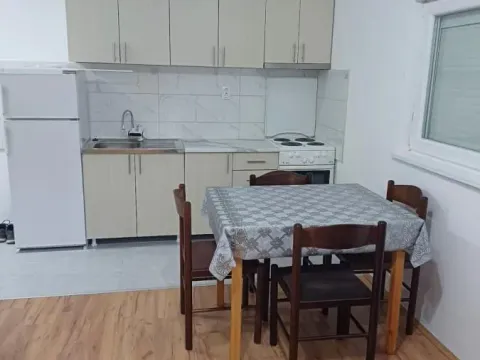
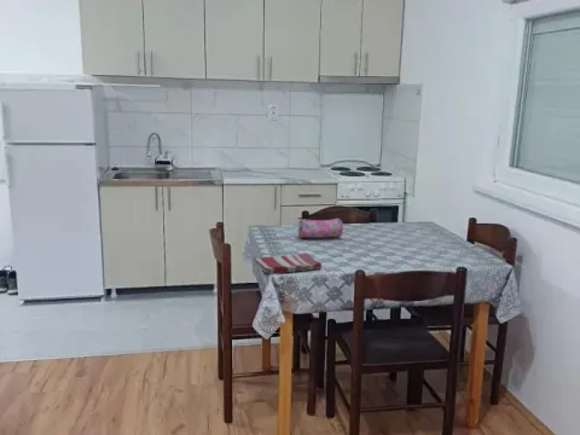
+ pencil case [296,218,344,239]
+ dish towel [251,251,323,274]
